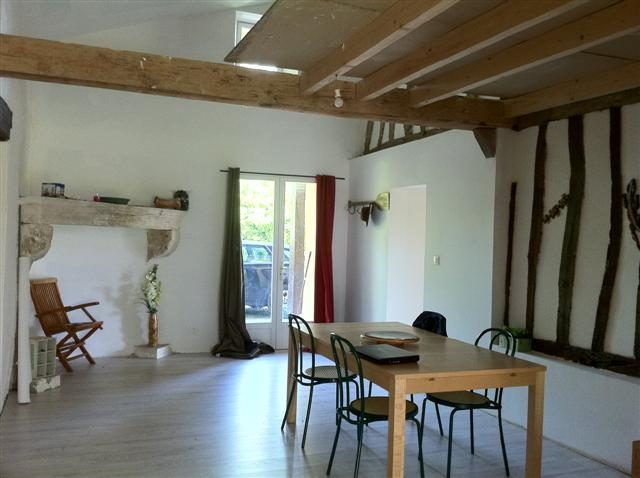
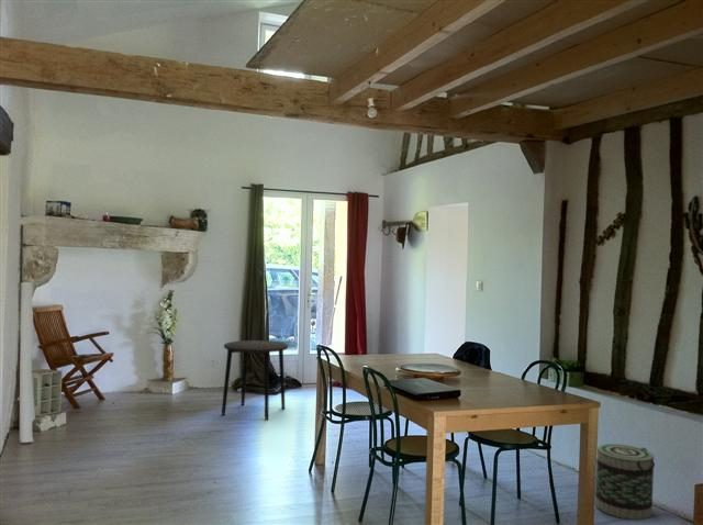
+ side table [221,339,290,421]
+ basket [594,443,656,521]
